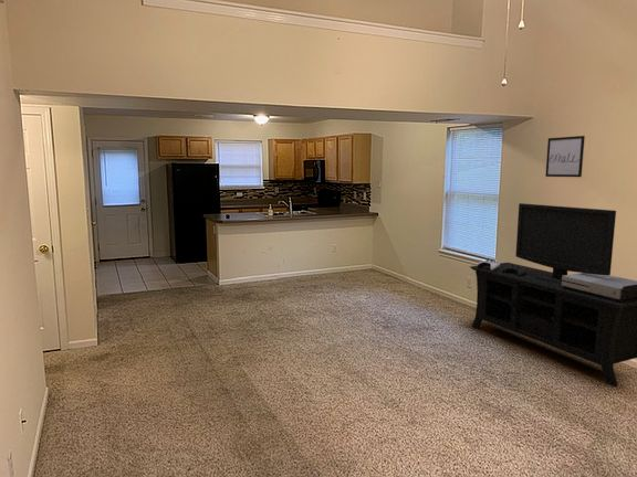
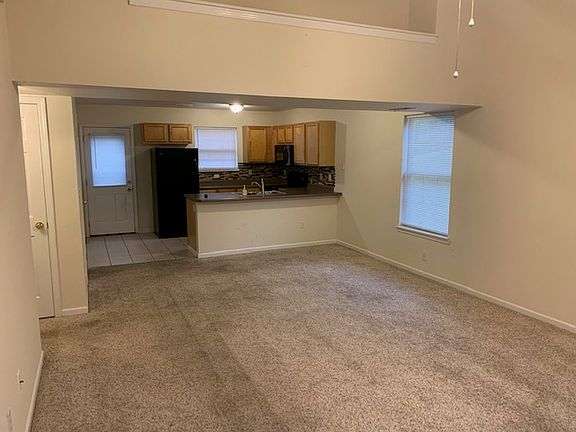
- wall art [544,135,586,178]
- media console [469,202,637,388]
